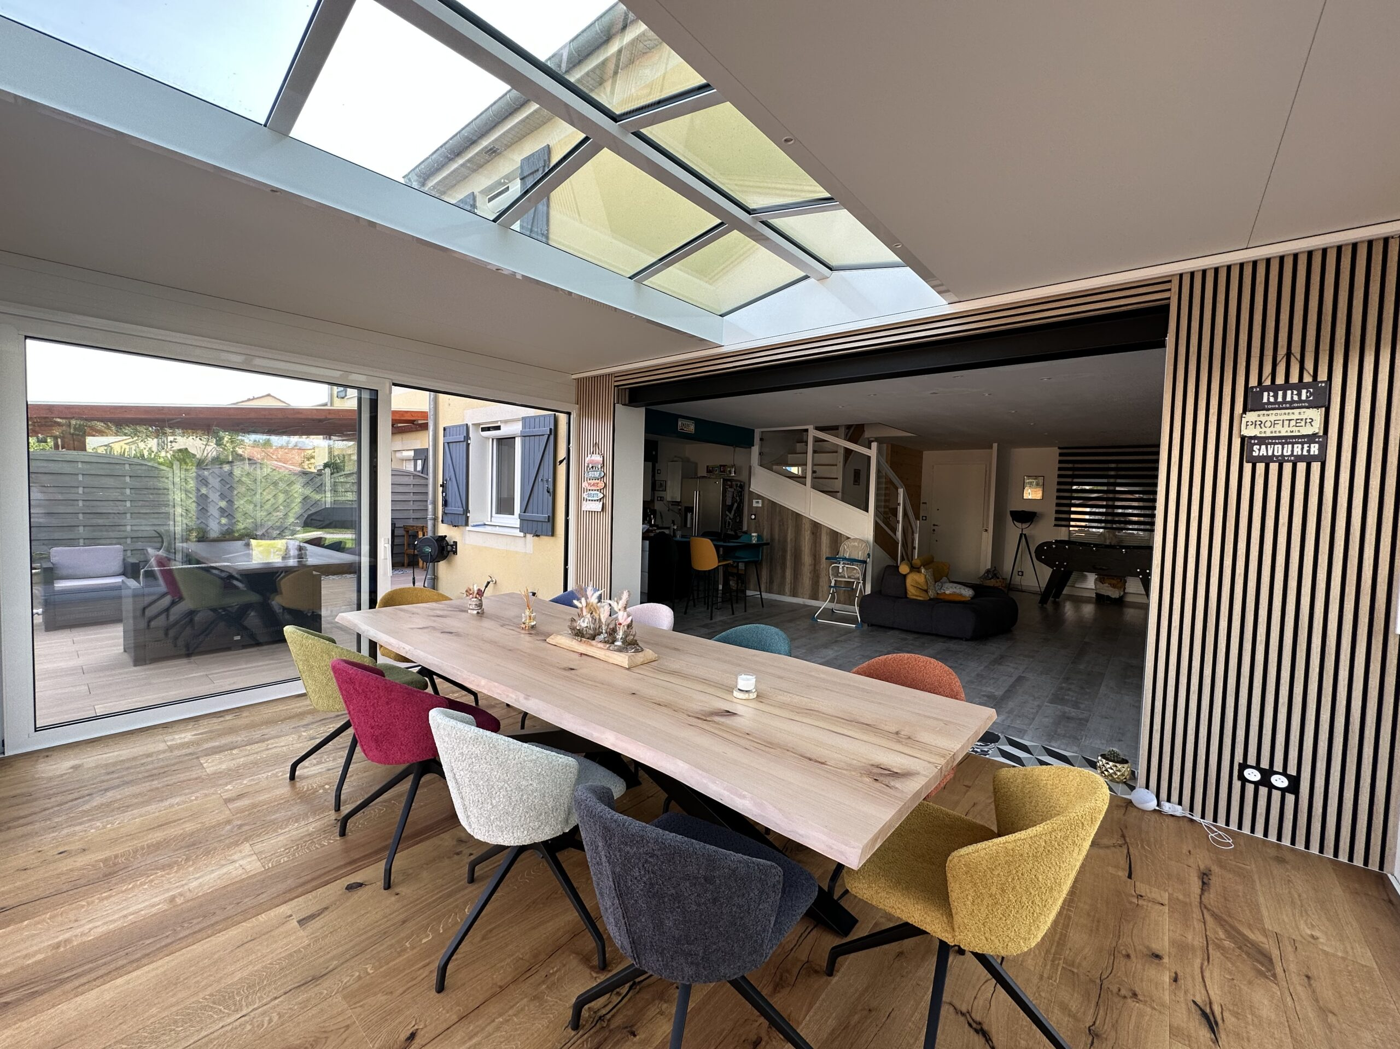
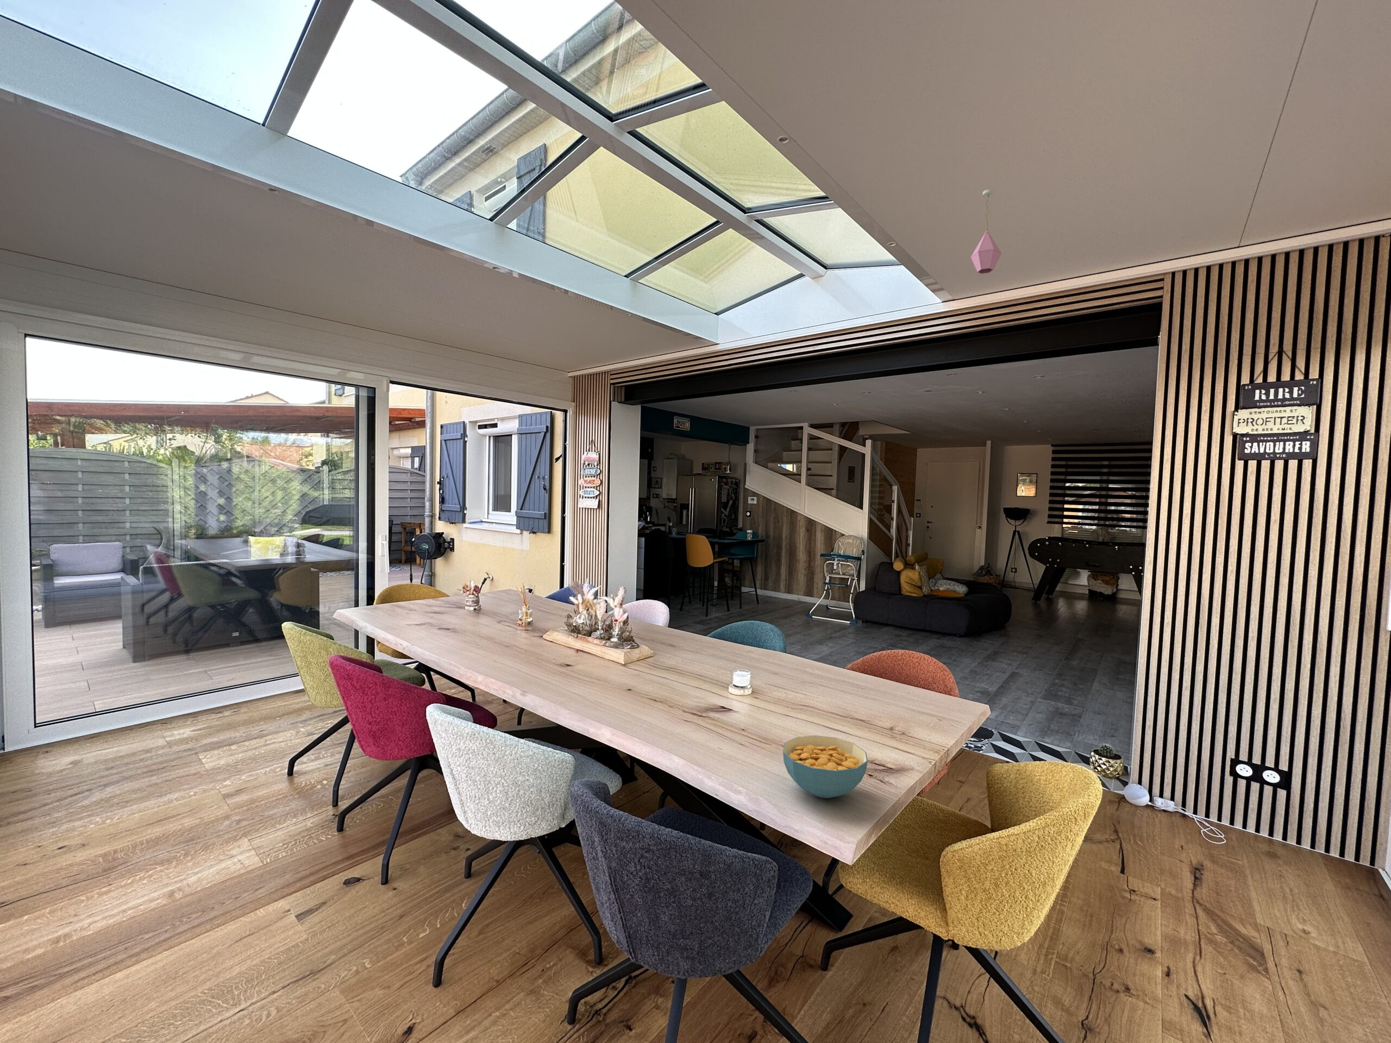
+ cereal bowl [782,735,869,799]
+ pendant light [970,188,1002,274]
